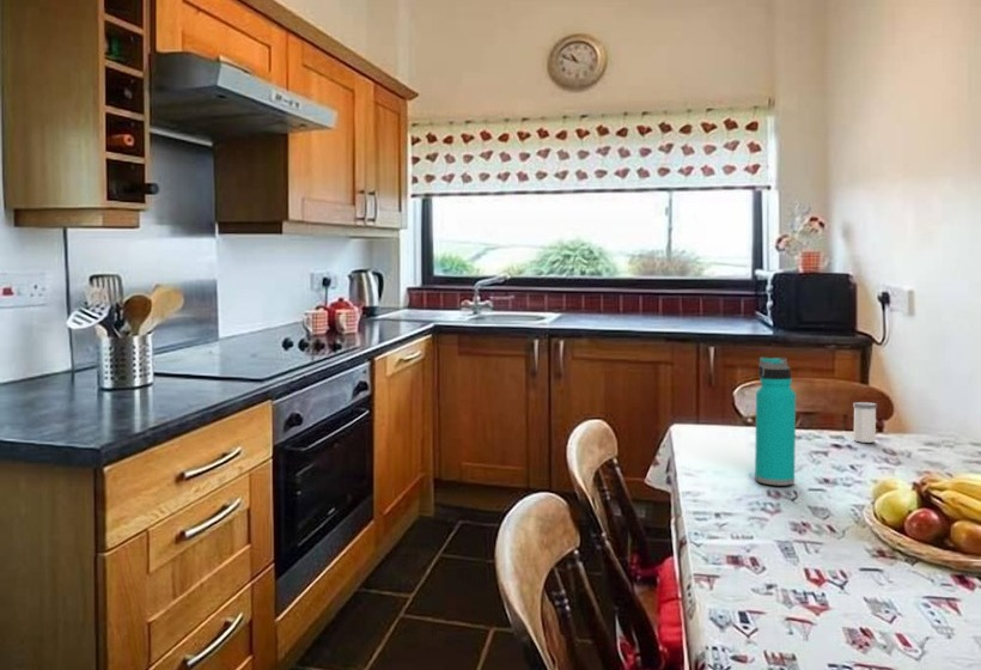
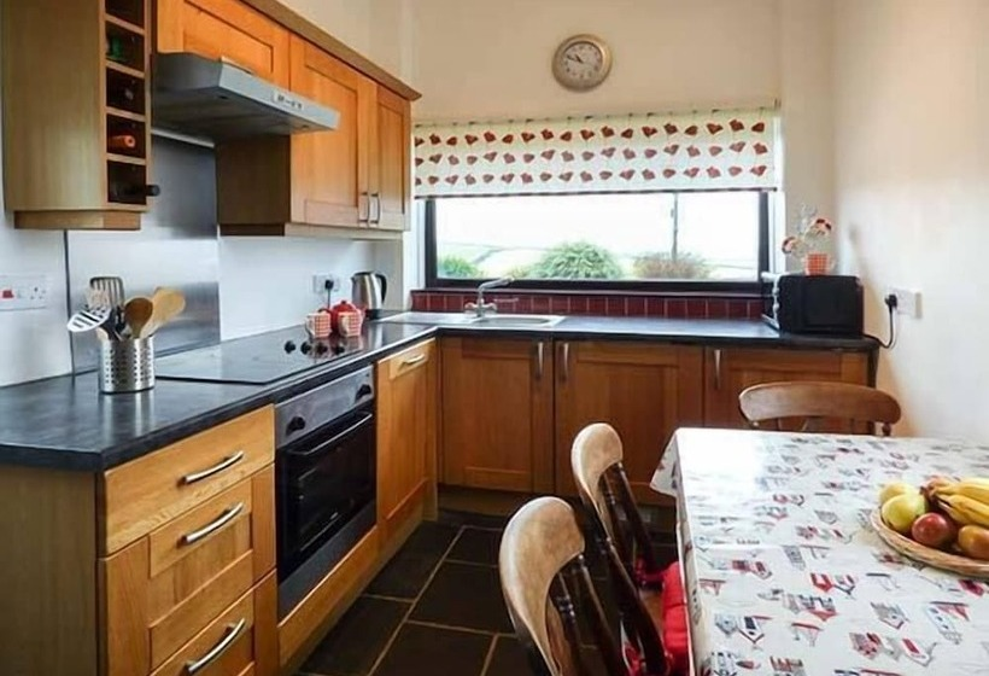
- water bottle [754,357,797,487]
- salt shaker [852,401,878,444]
